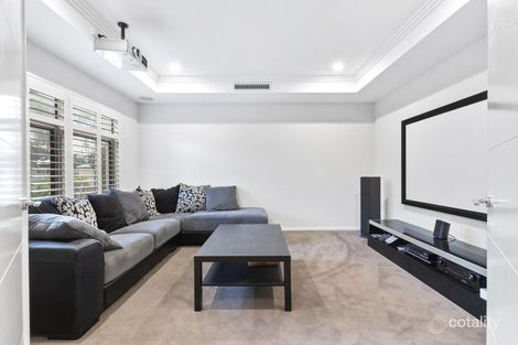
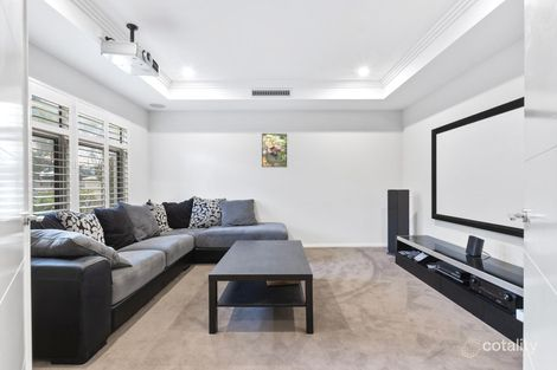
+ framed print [261,132,288,168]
